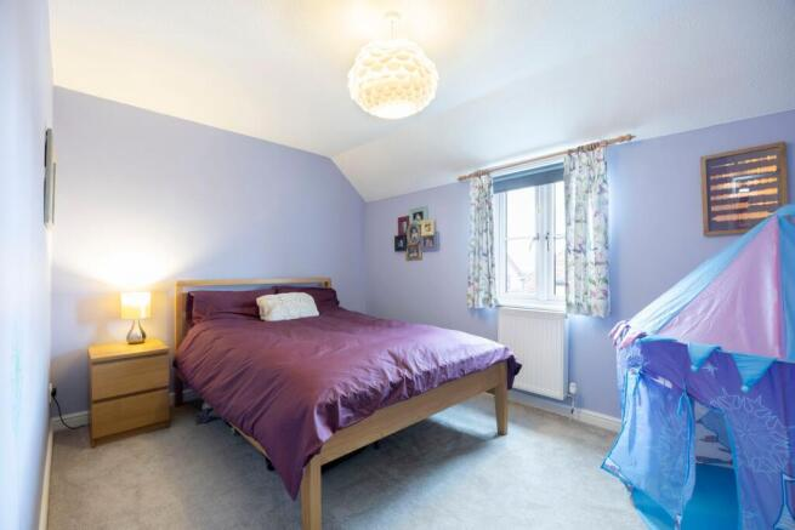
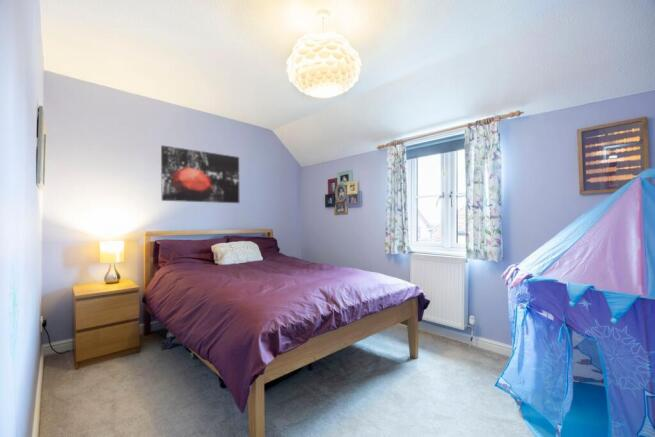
+ wall art [160,144,240,204]
